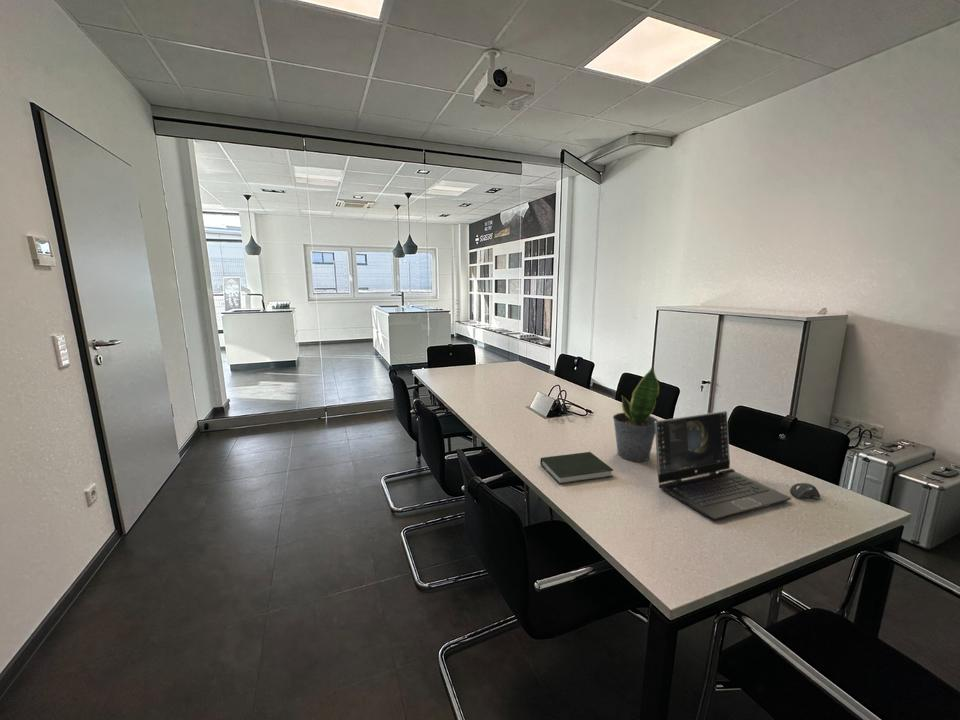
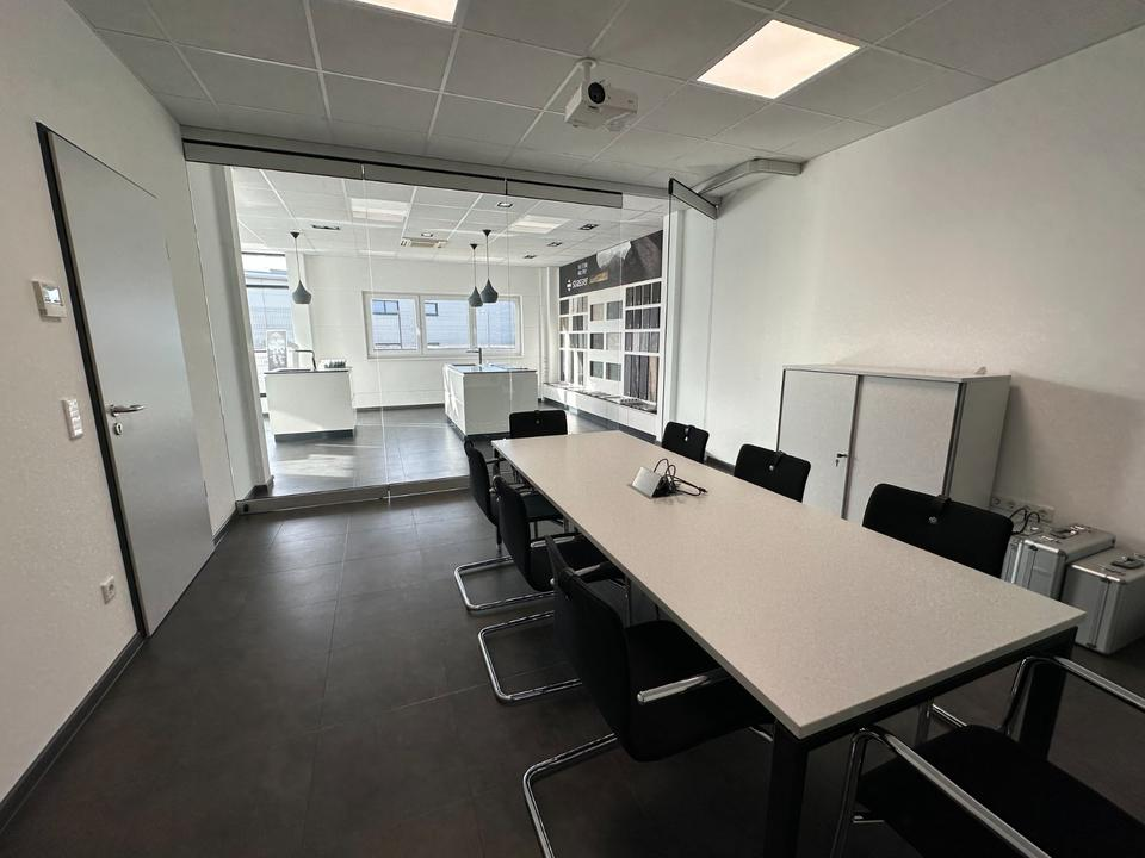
- potted plant [612,366,660,463]
- book [539,451,614,485]
- computer mouse [789,482,821,500]
- laptop [655,410,792,521]
